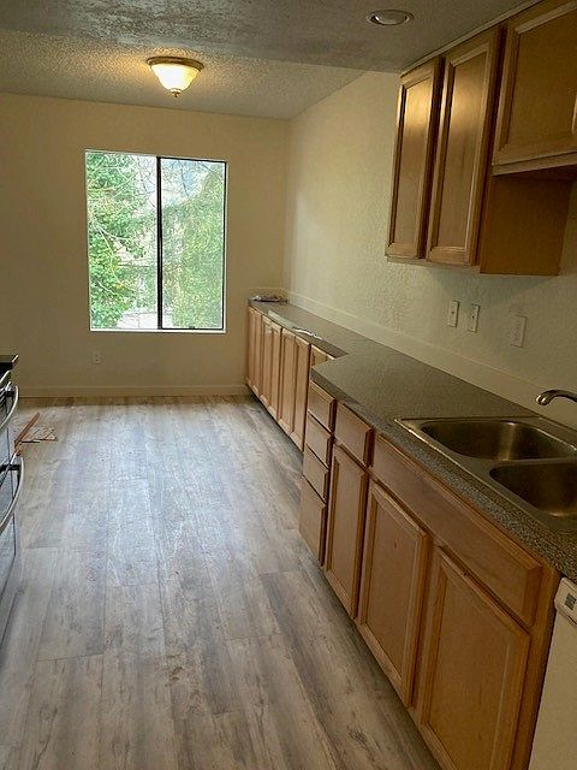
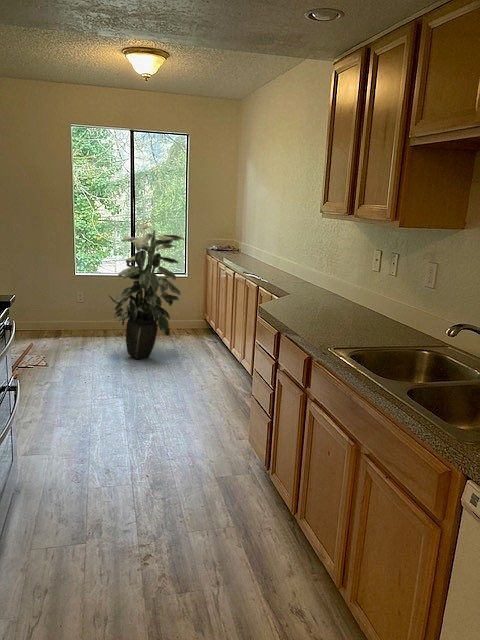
+ indoor plant [108,224,185,360]
